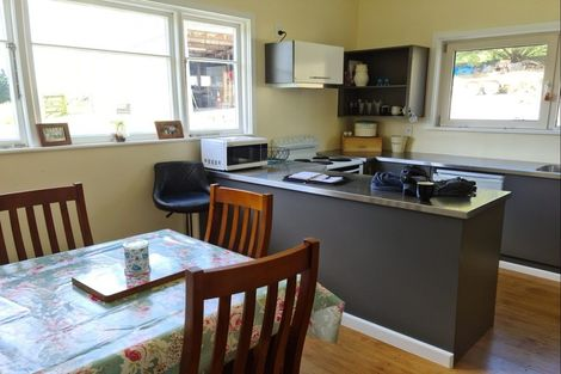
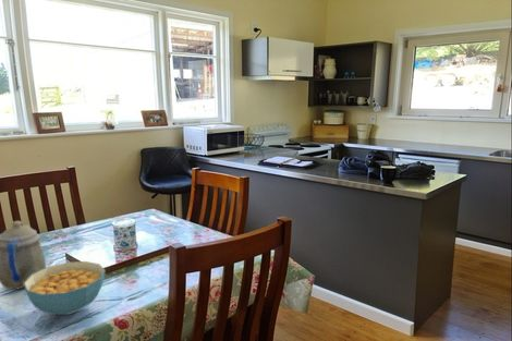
+ teapot [0,220,47,290]
+ cereal bowl [24,260,107,316]
